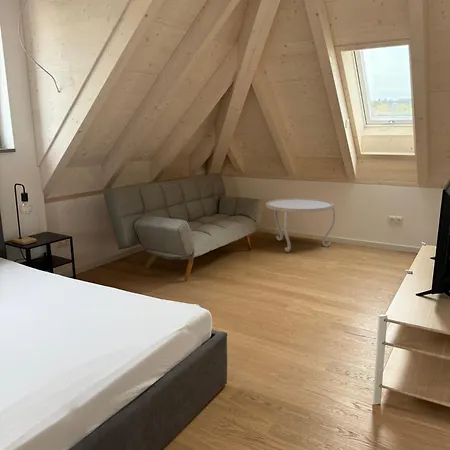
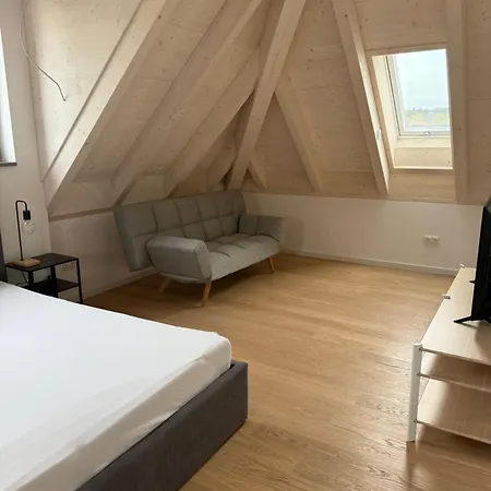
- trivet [265,198,336,253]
